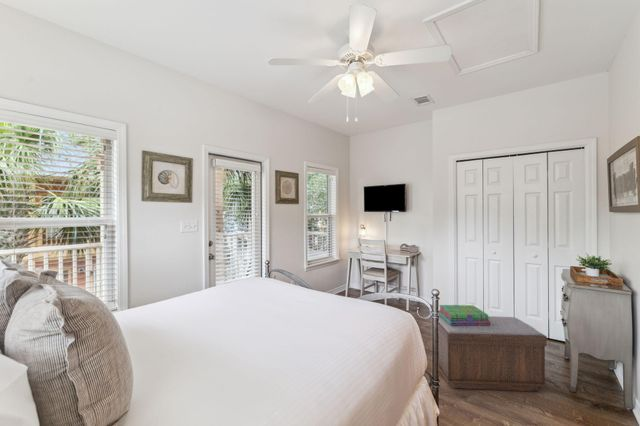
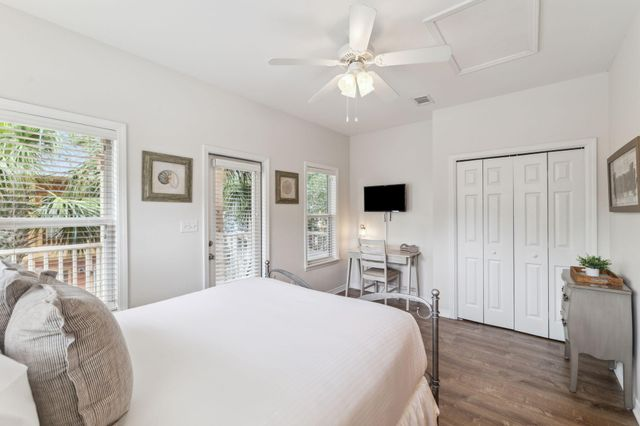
- bench [437,315,548,392]
- stack of books [438,304,490,326]
